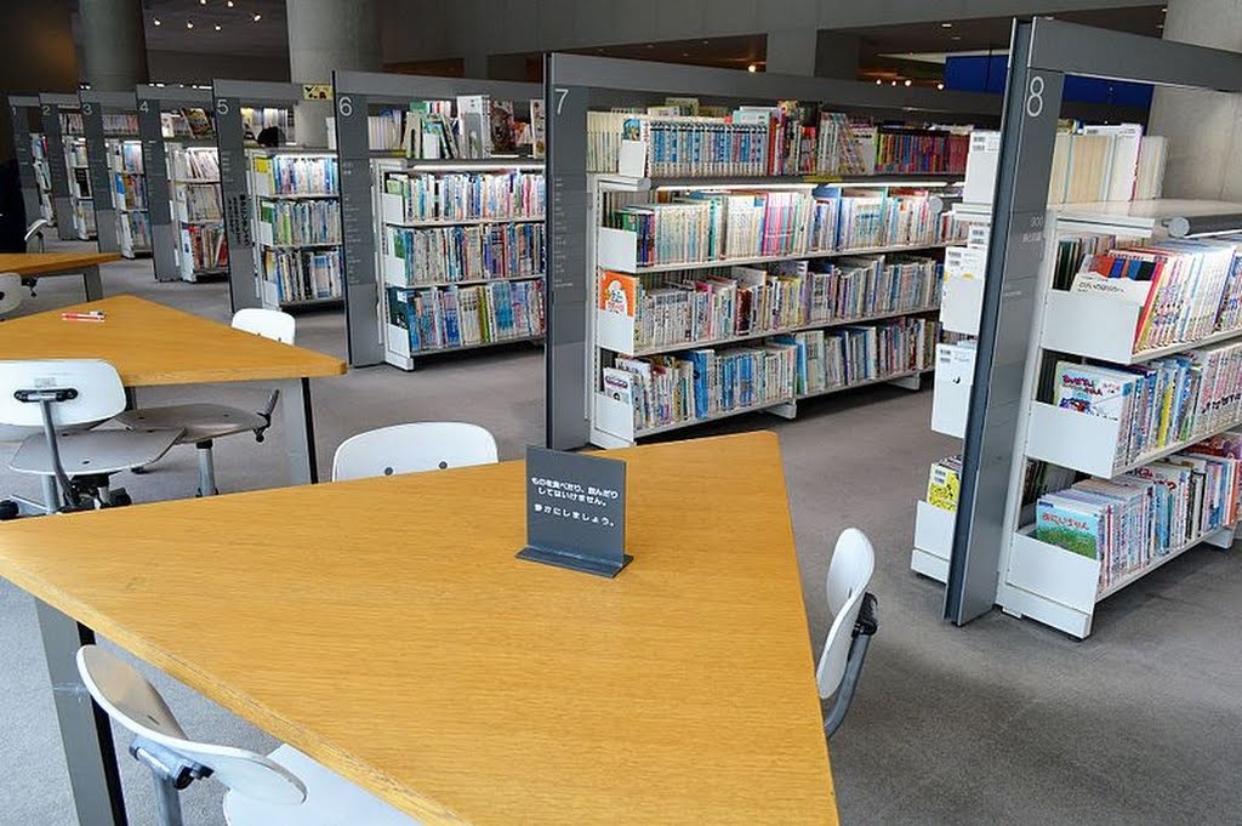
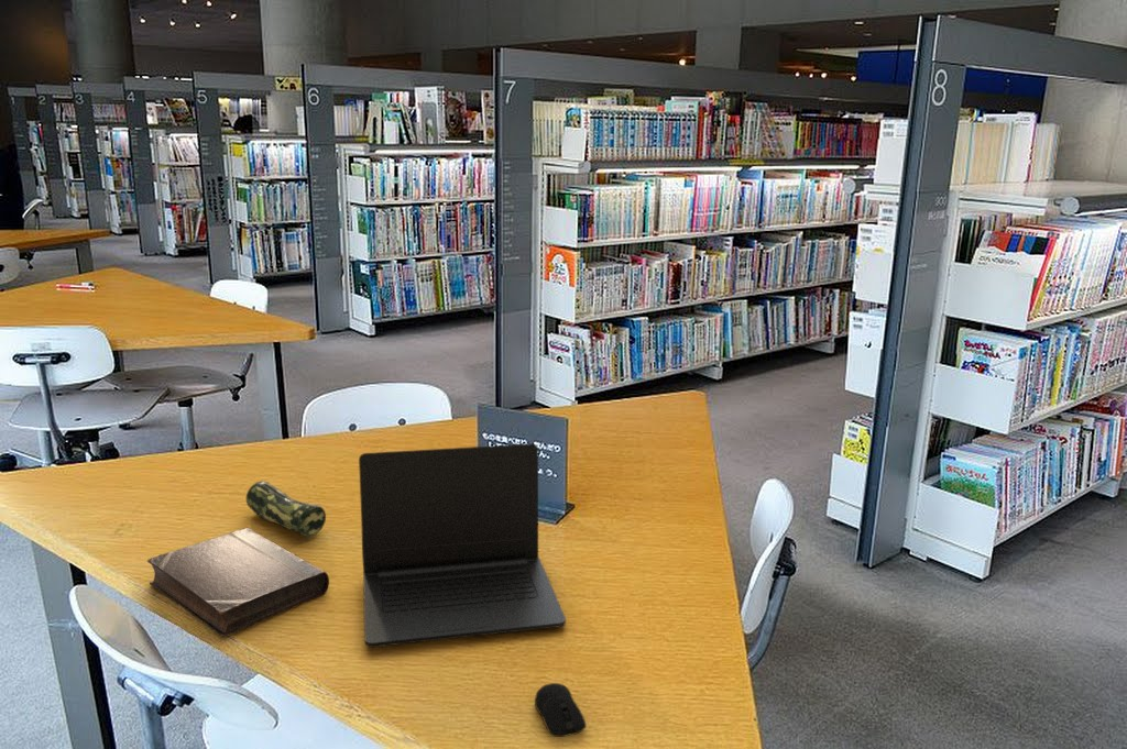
+ computer mouse [534,682,587,738]
+ book [146,527,330,638]
+ pencil case [245,480,327,538]
+ laptop [358,442,567,648]
